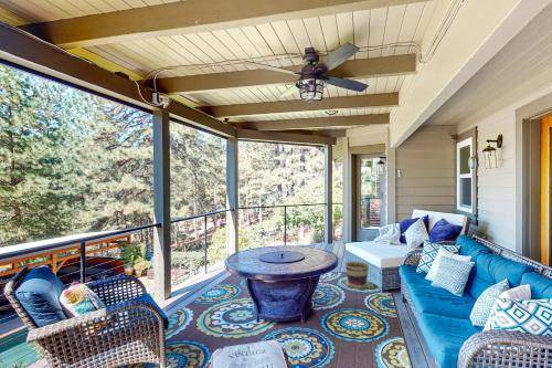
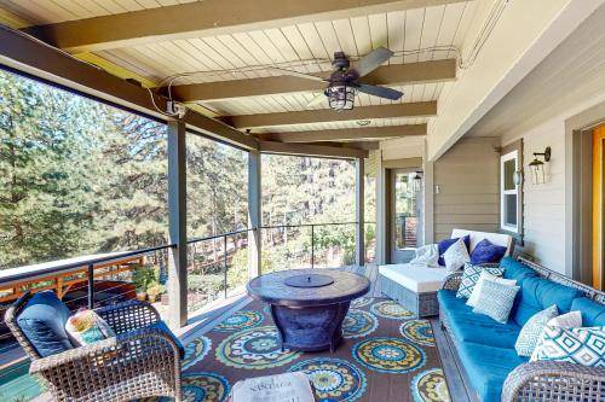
- basket [344,261,370,290]
